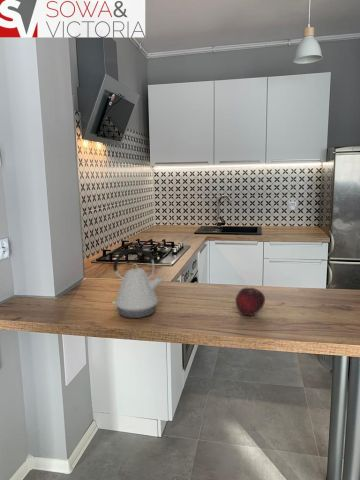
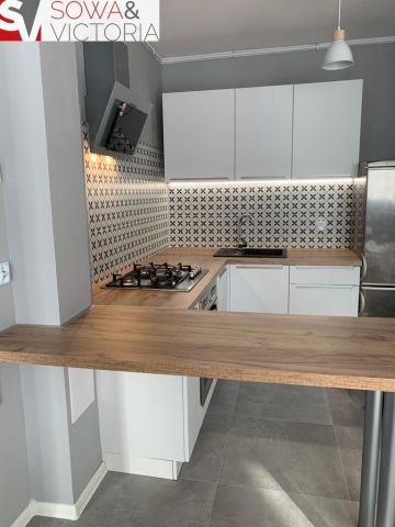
- fruit [235,287,266,317]
- kettle [111,247,164,319]
